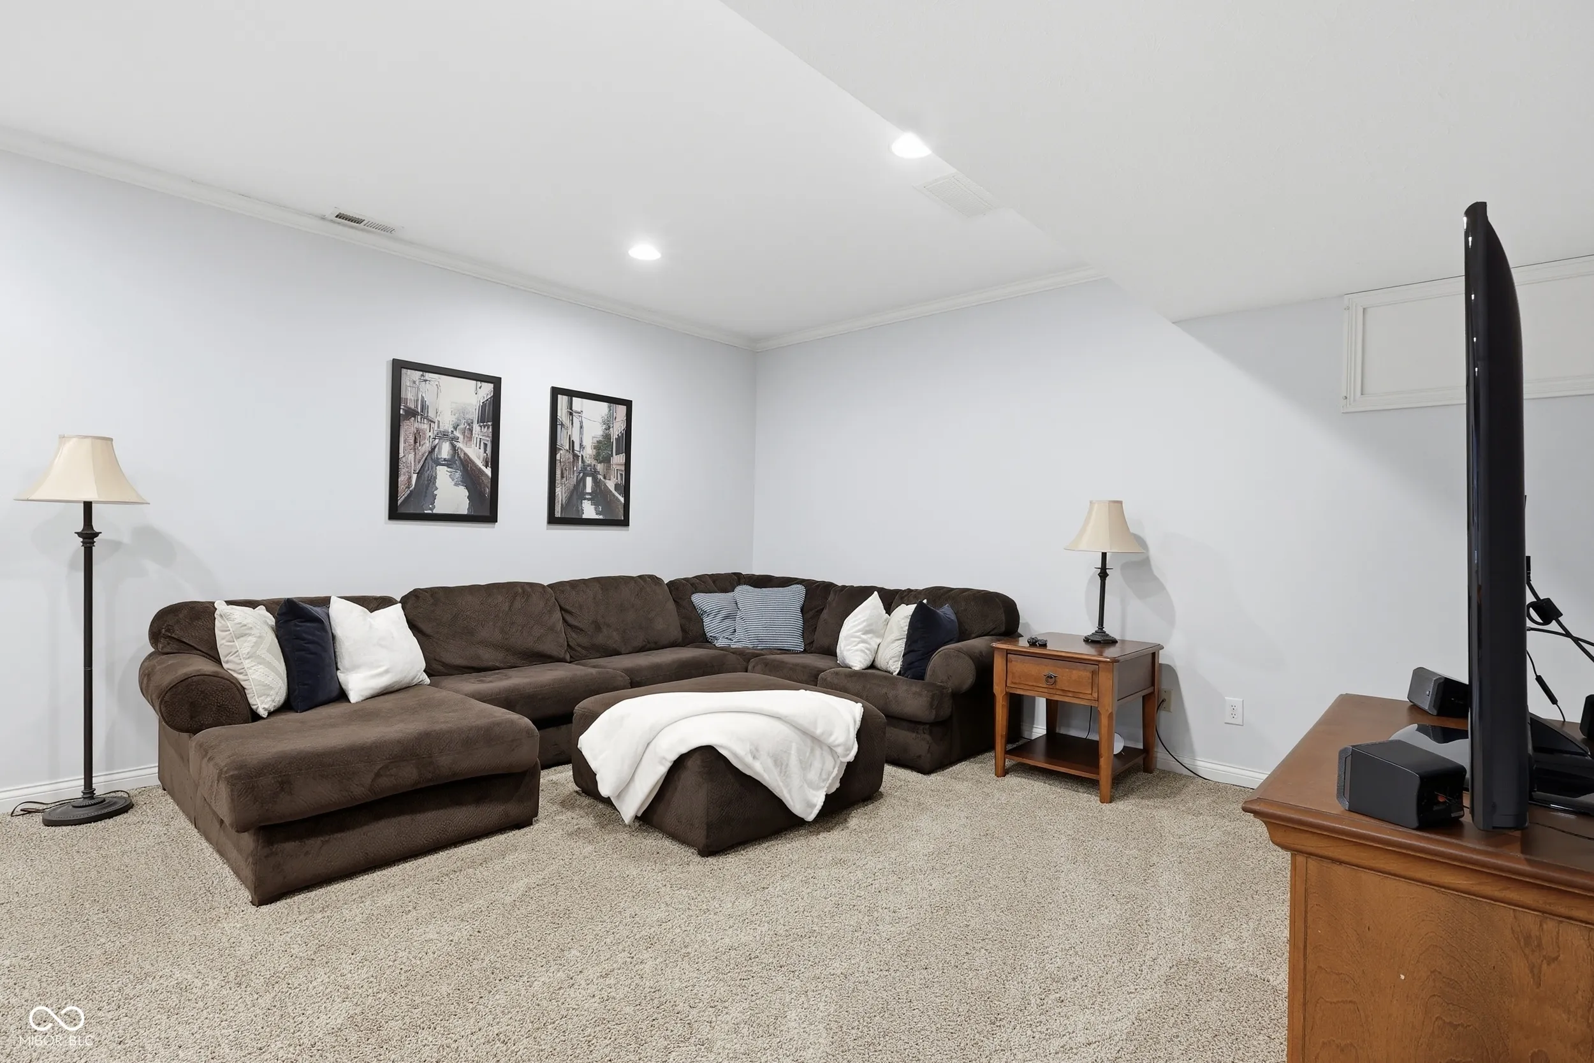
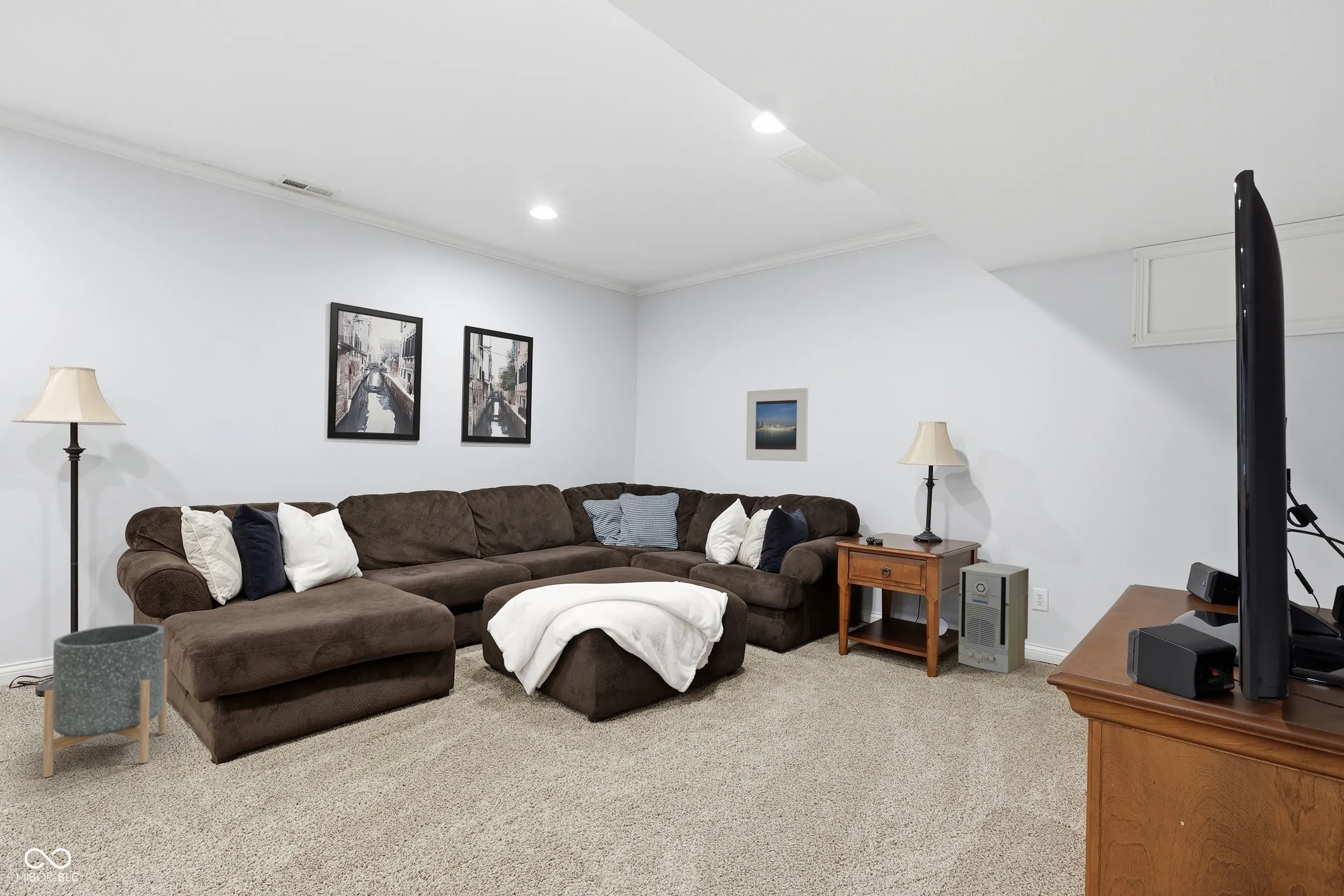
+ air purifier [958,562,1029,674]
+ planter [42,623,168,778]
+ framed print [746,388,809,462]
